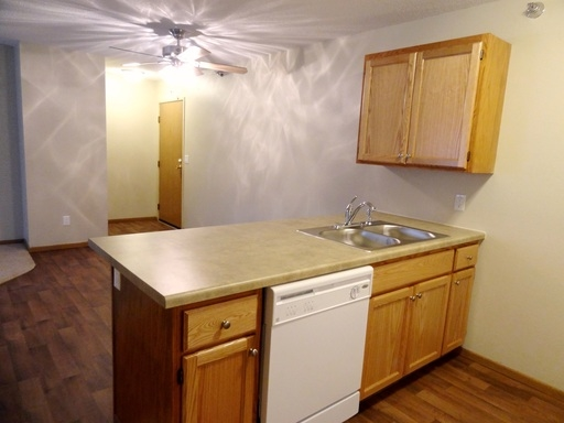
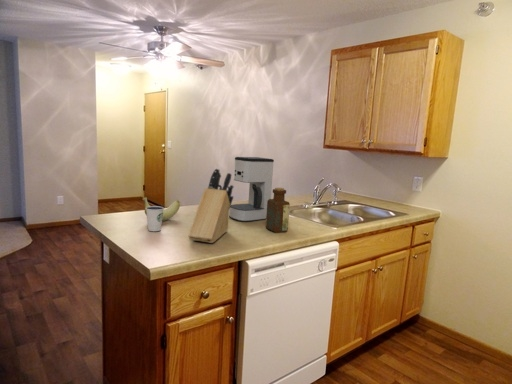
+ bottle [265,187,291,234]
+ banana [141,196,181,222]
+ coffee maker [229,156,275,223]
+ knife block [187,167,235,244]
+ dixie cup [146,205,165,232]
